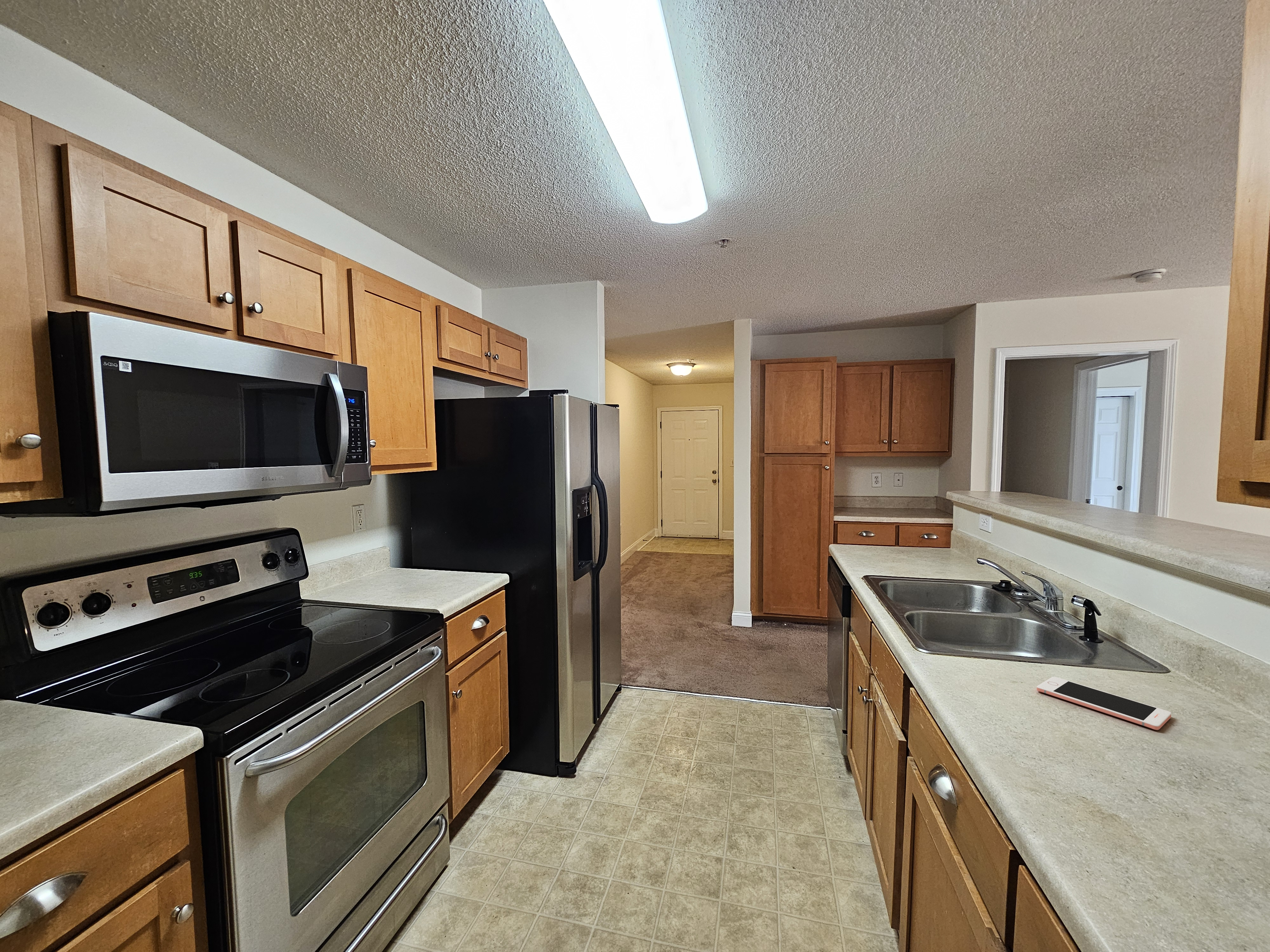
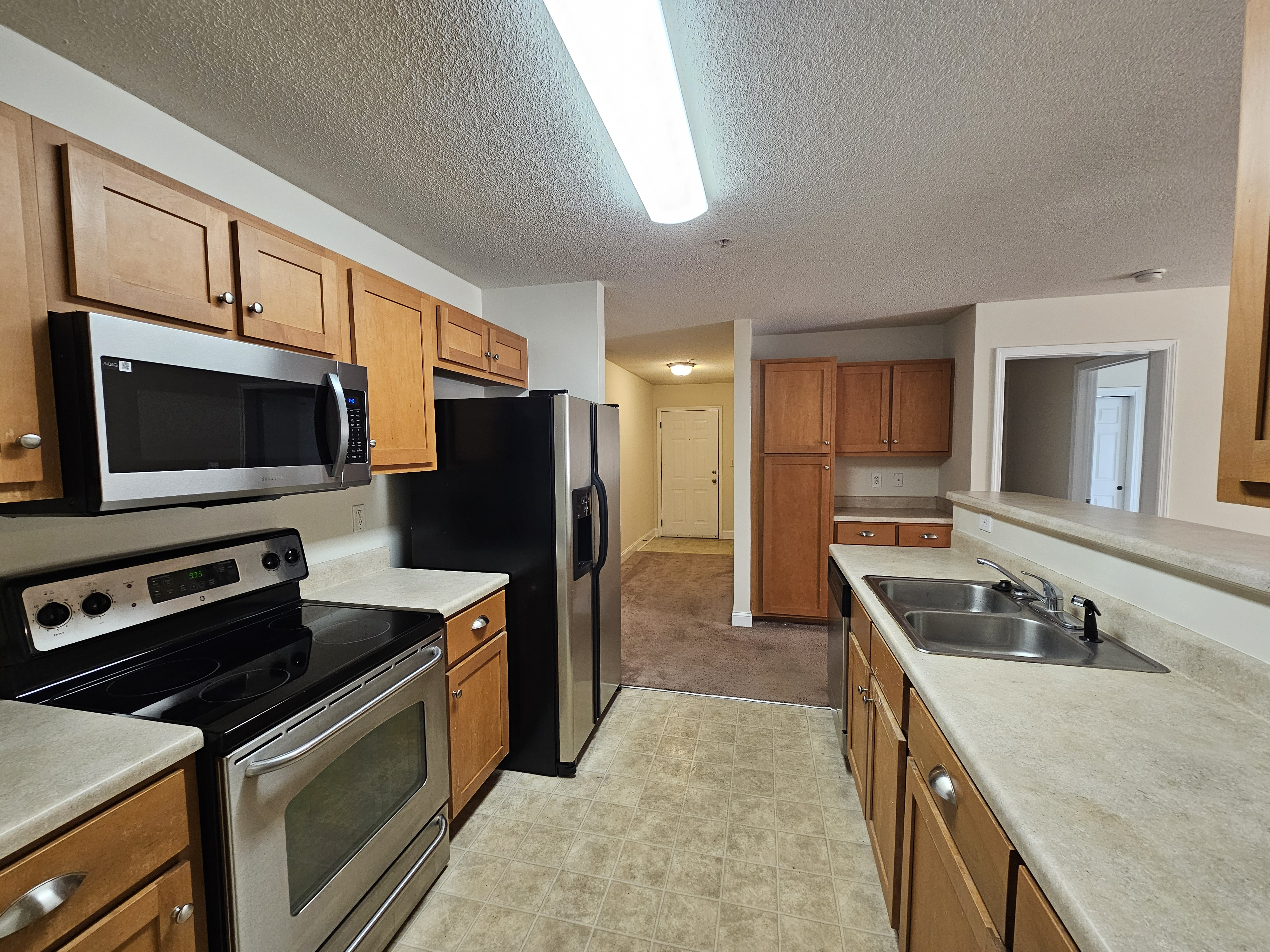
- cell phone [1036,676,1172,730]
